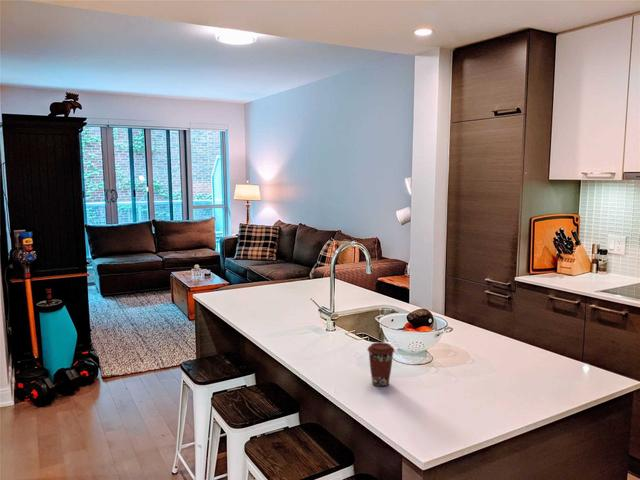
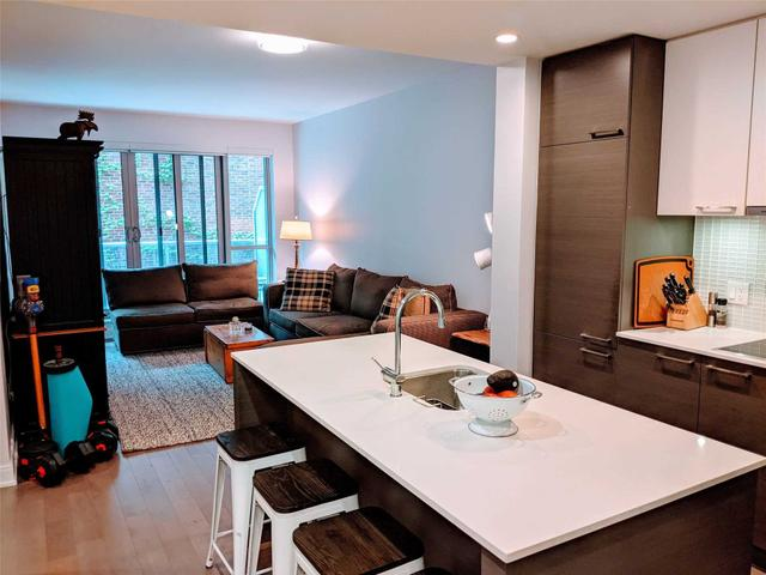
- coffee cup [366,341,396,387]
